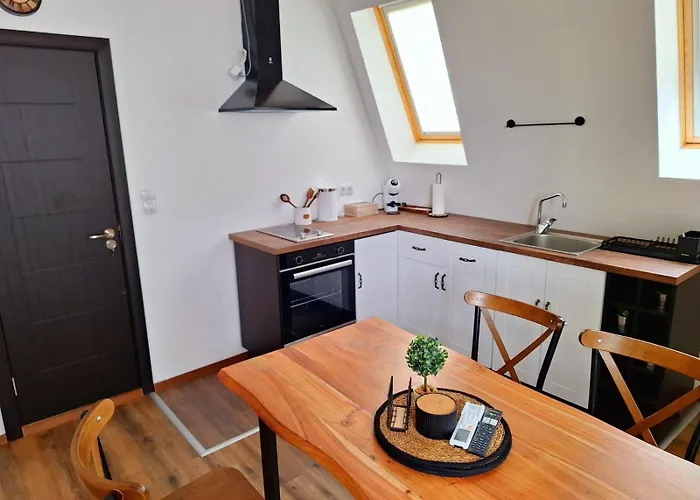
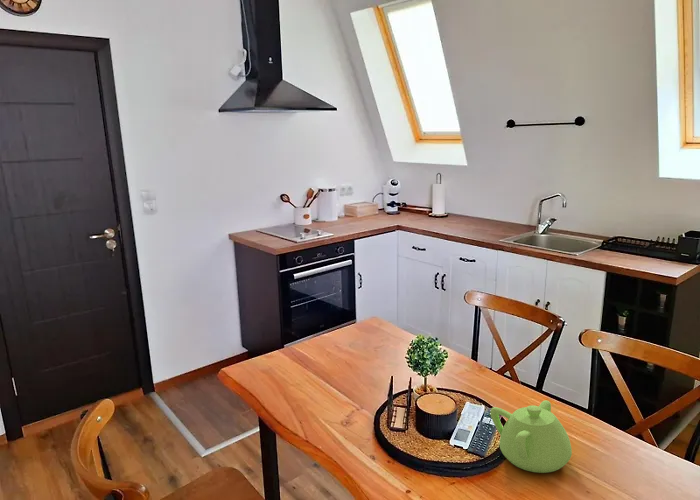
+ teapot [489,399,573,474]
